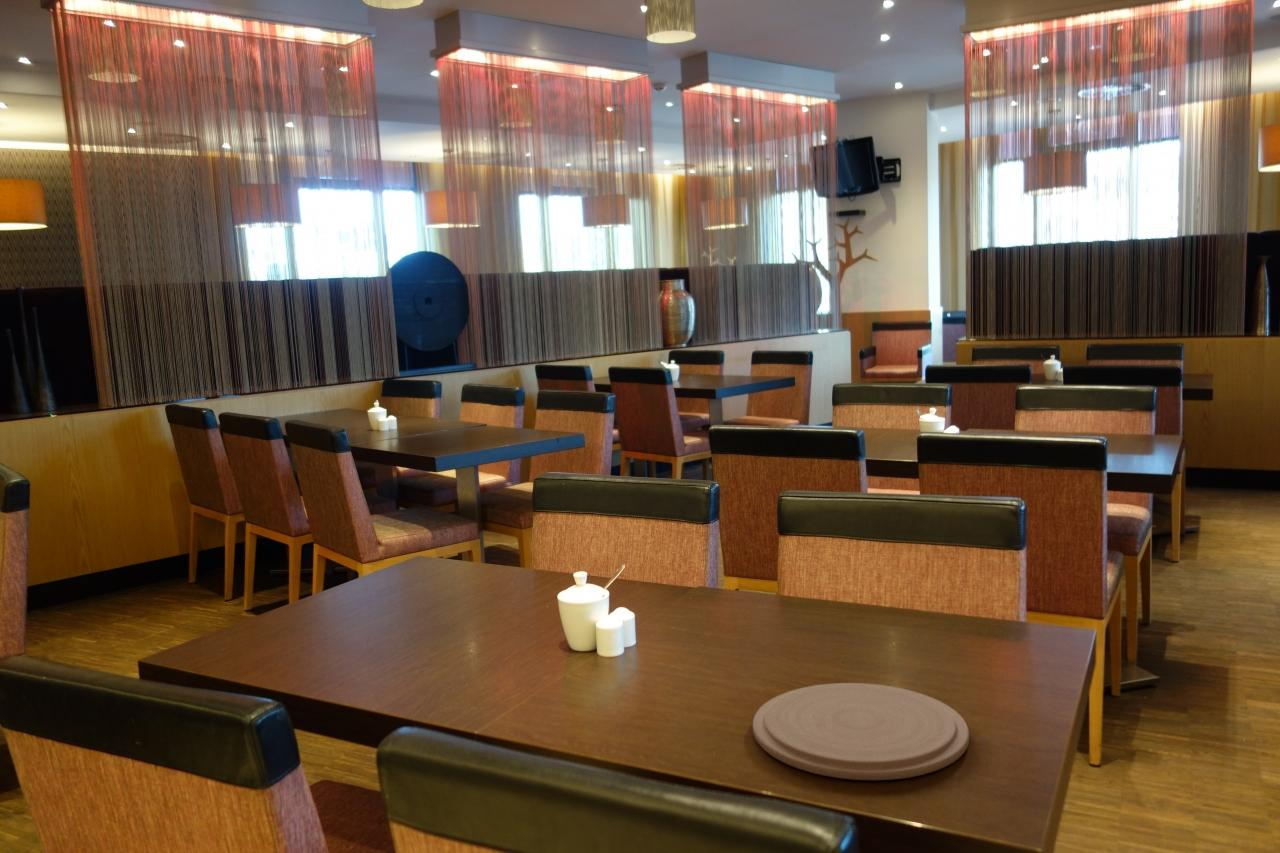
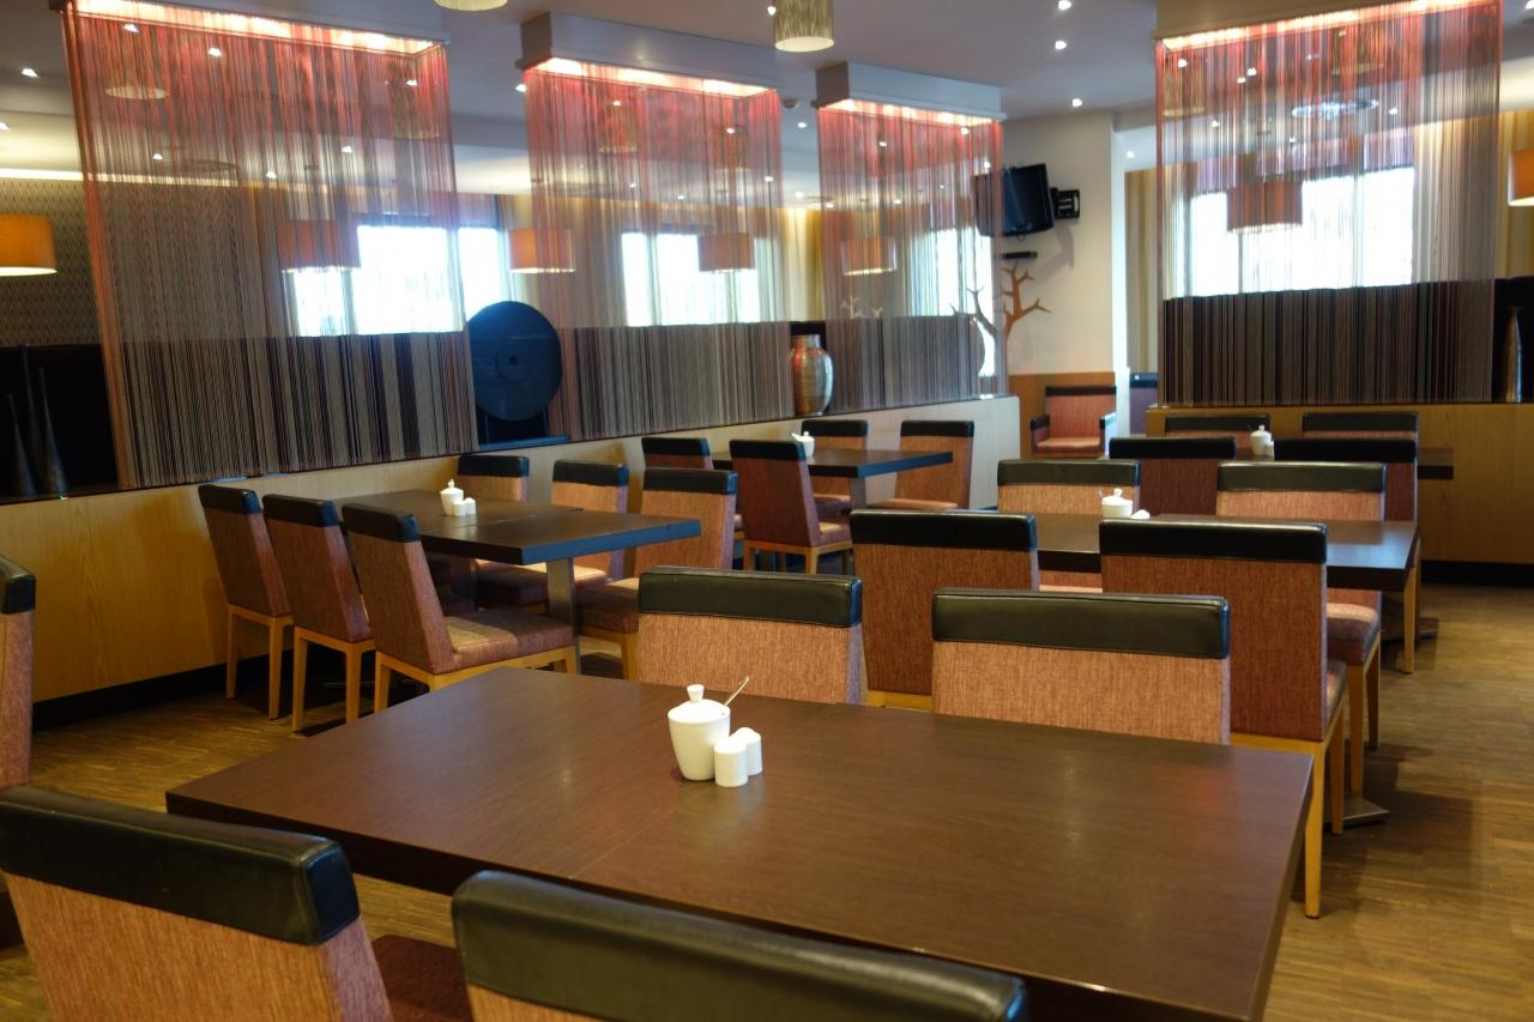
- plate [752,682,970,781]
